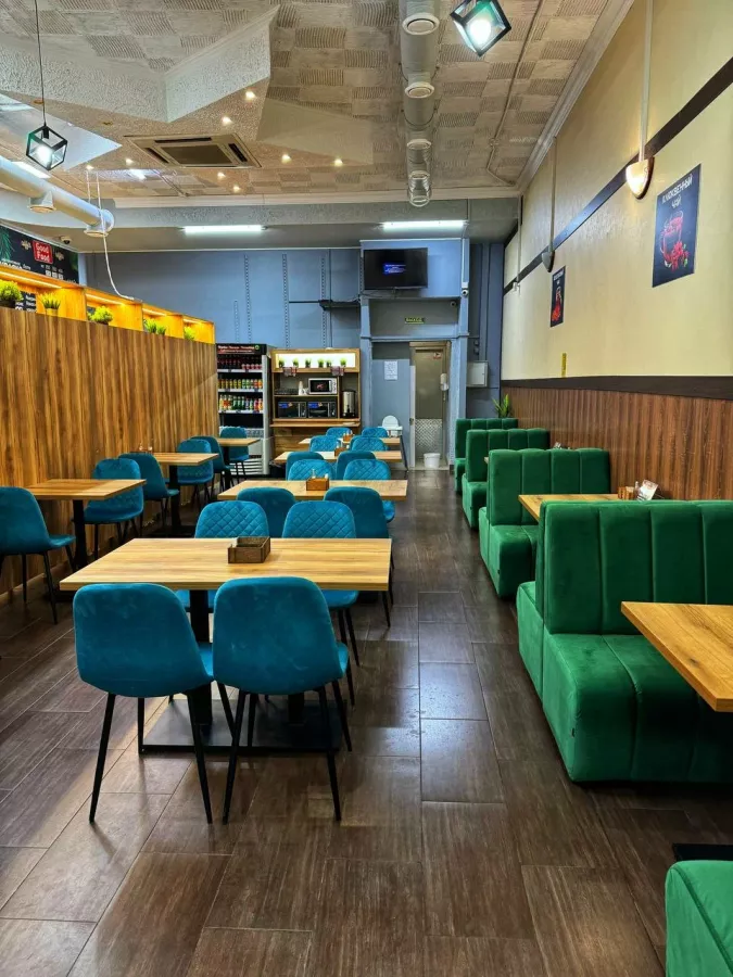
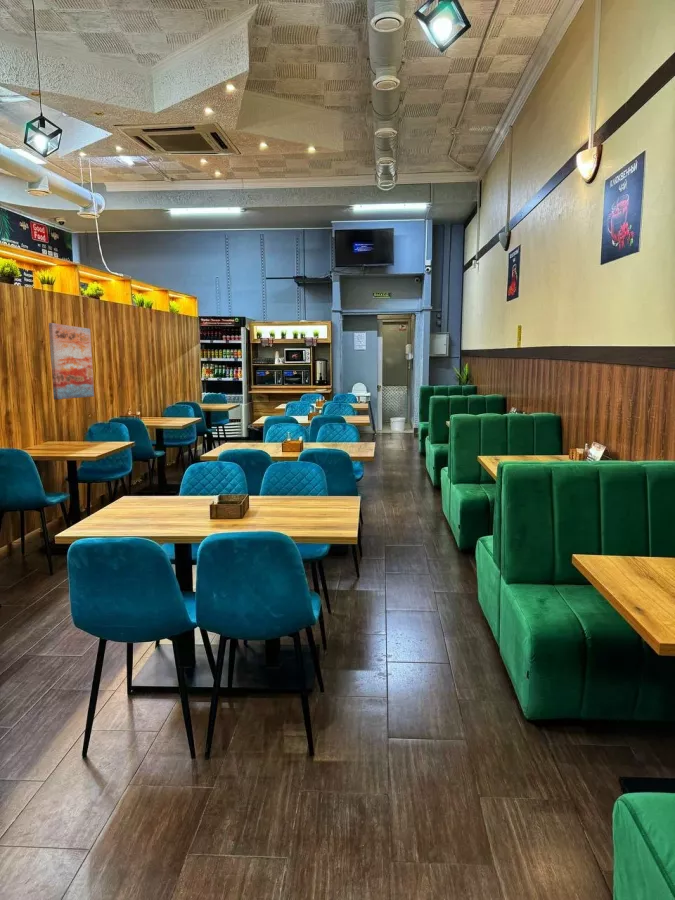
+ wall art [48,322,95,400]
